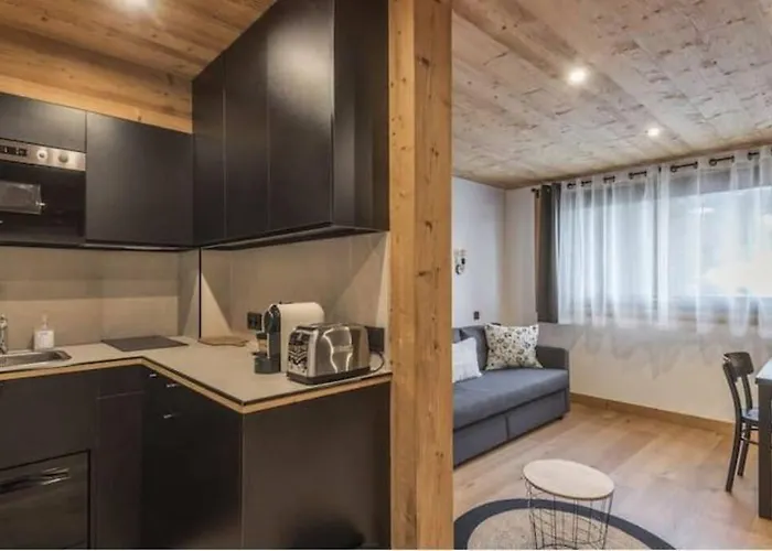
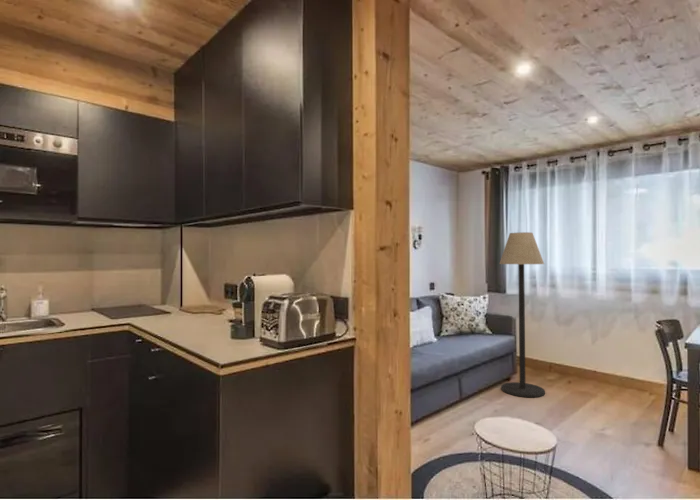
+ floor lamp [499,231,546,398]
